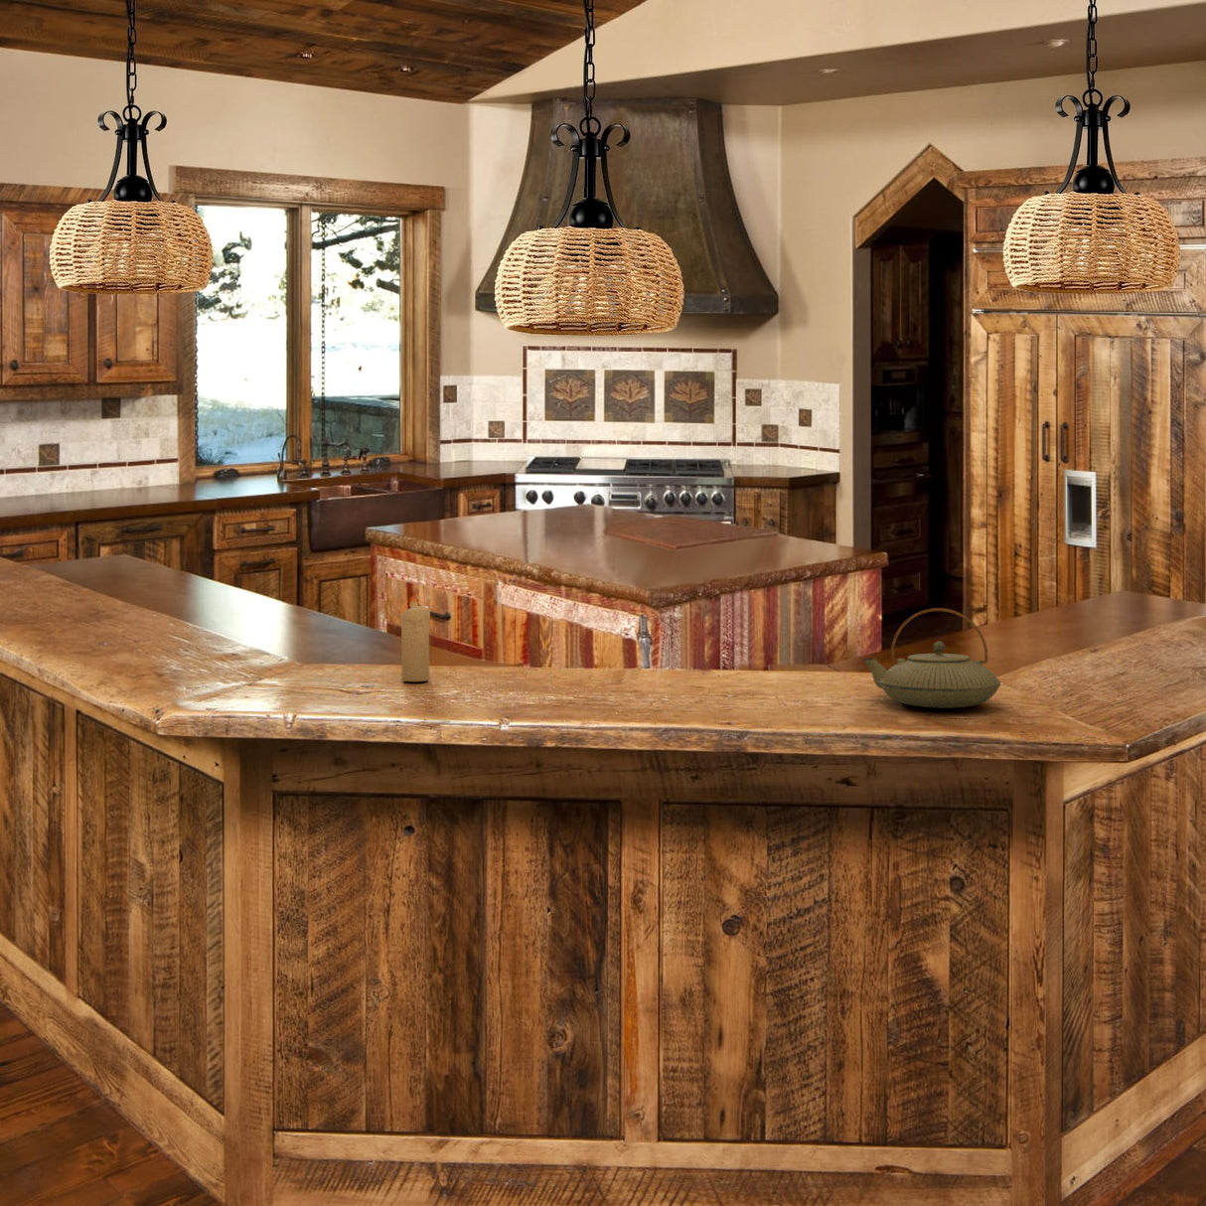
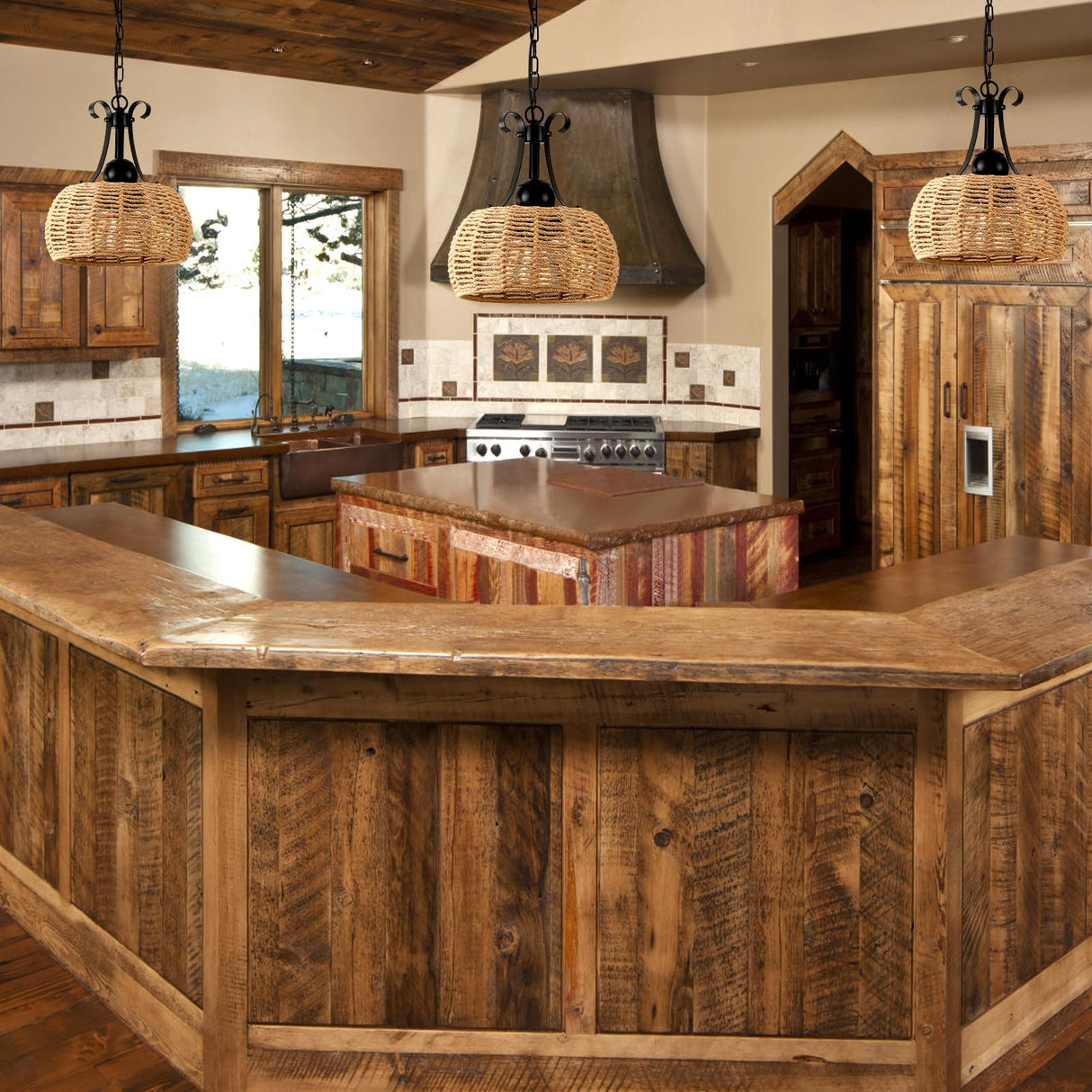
- teapot [860,607,1003,709]
- candle [400,591,431,683]
